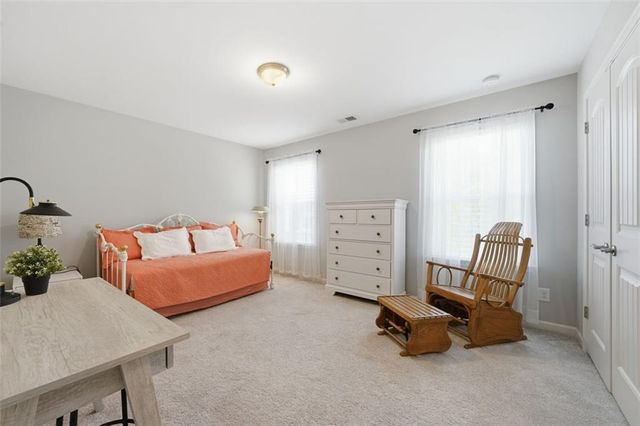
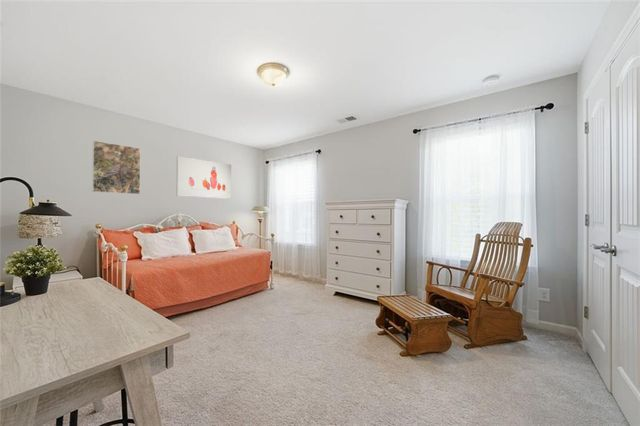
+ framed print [91,140,141,195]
+ wall art [175,155,232,200]
